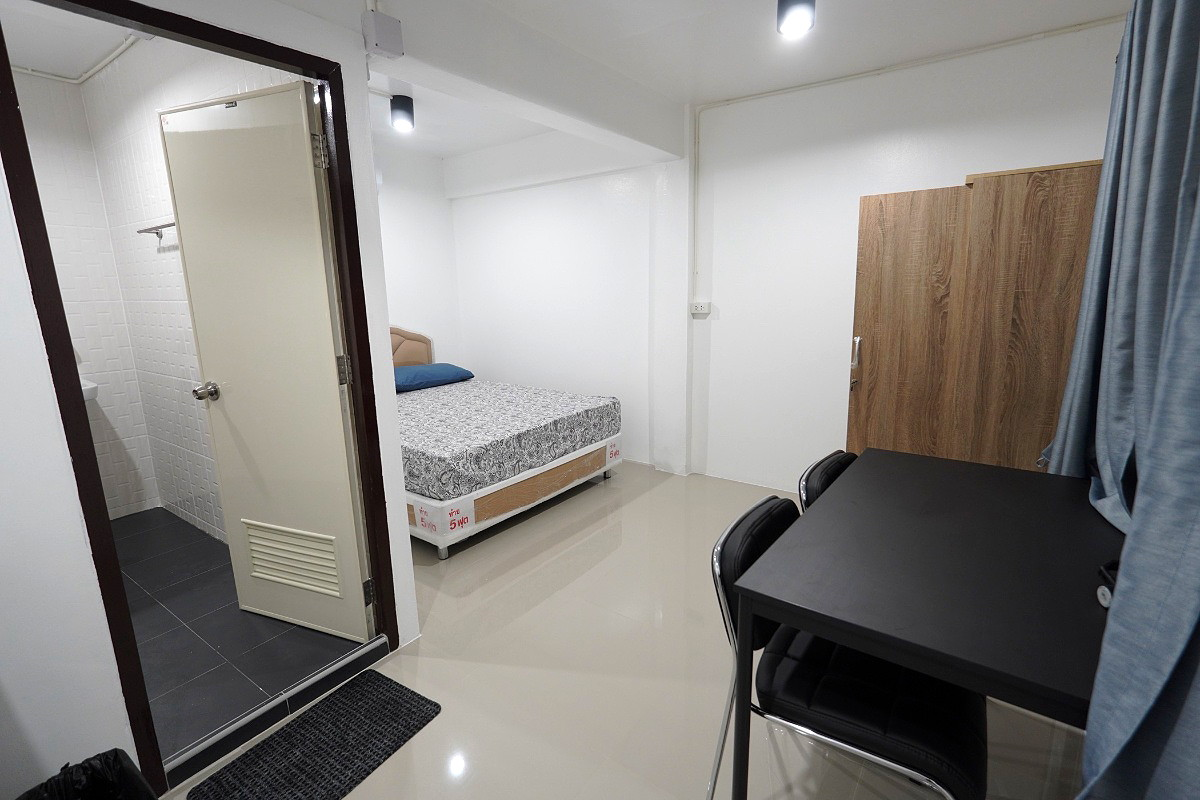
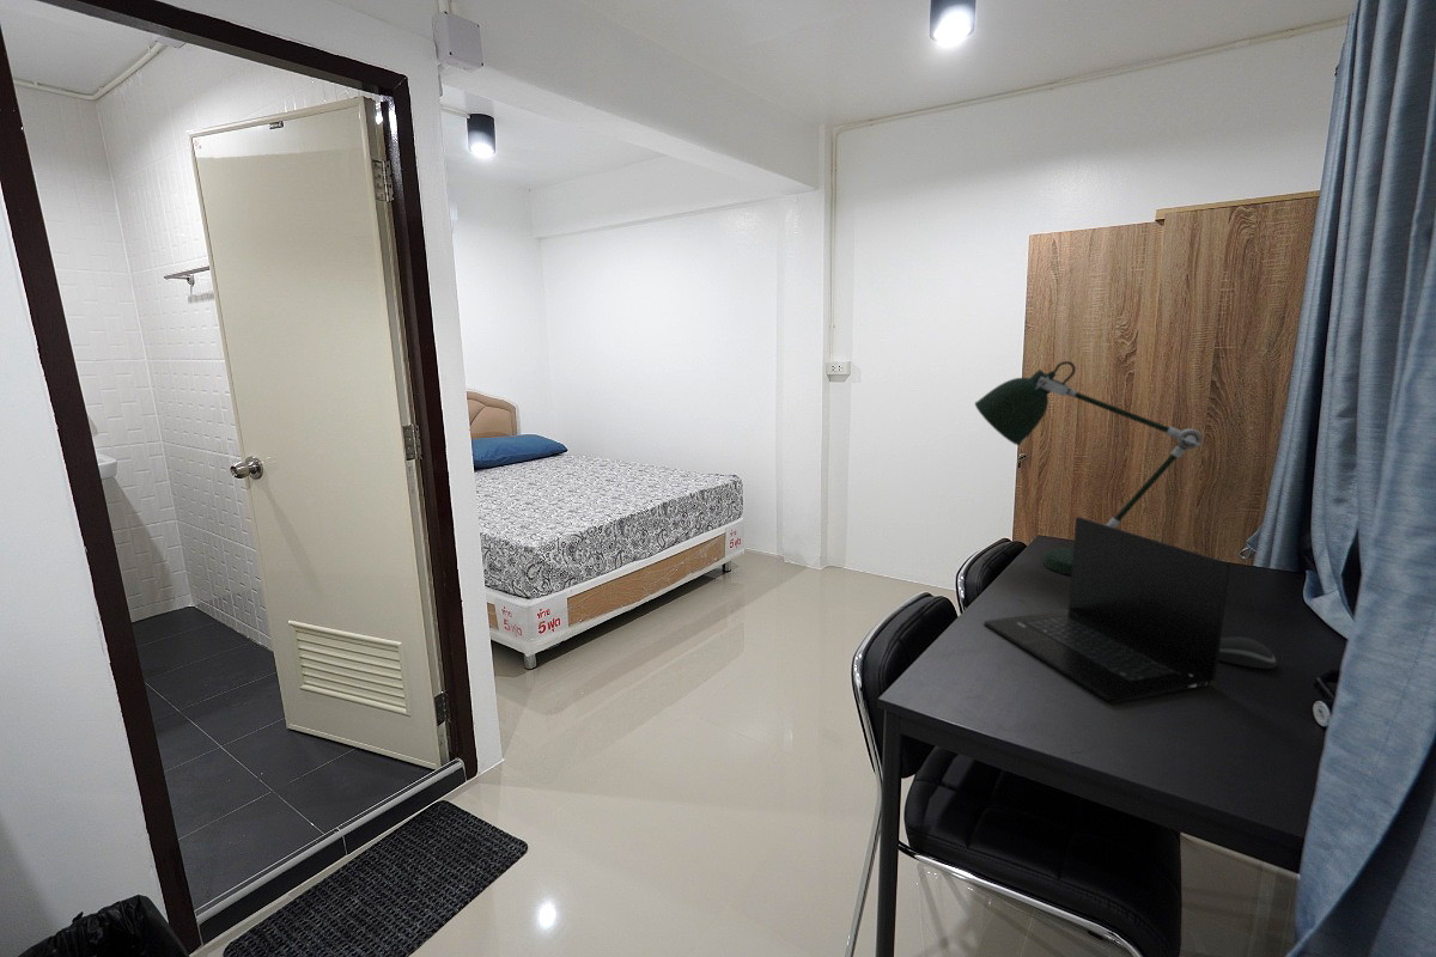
+ desk lamp [974,360,1203,577]
+ laptop [982,516,1231,703]
+ computer mouse [1218,636,1278,670]
